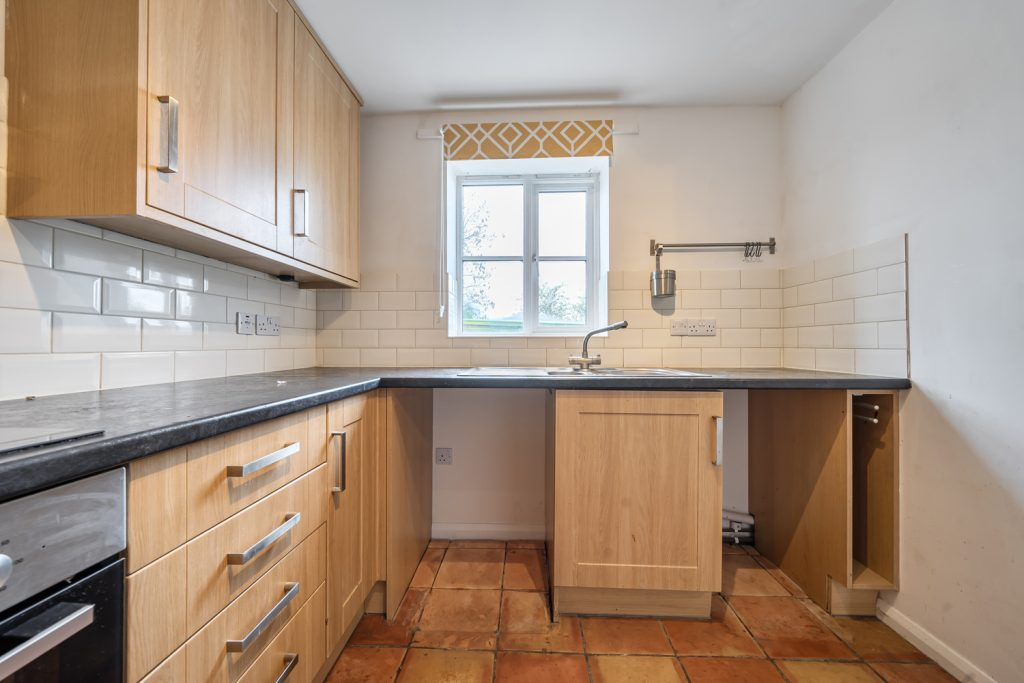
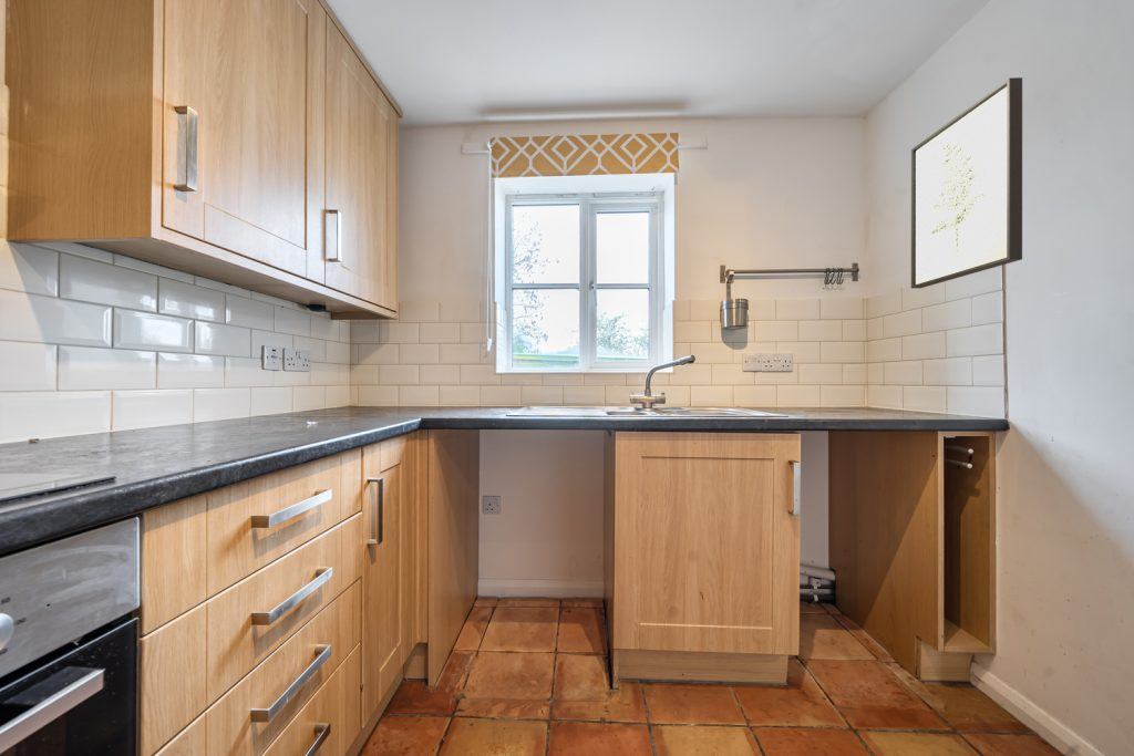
+ wall art [910,76,1023,289]
